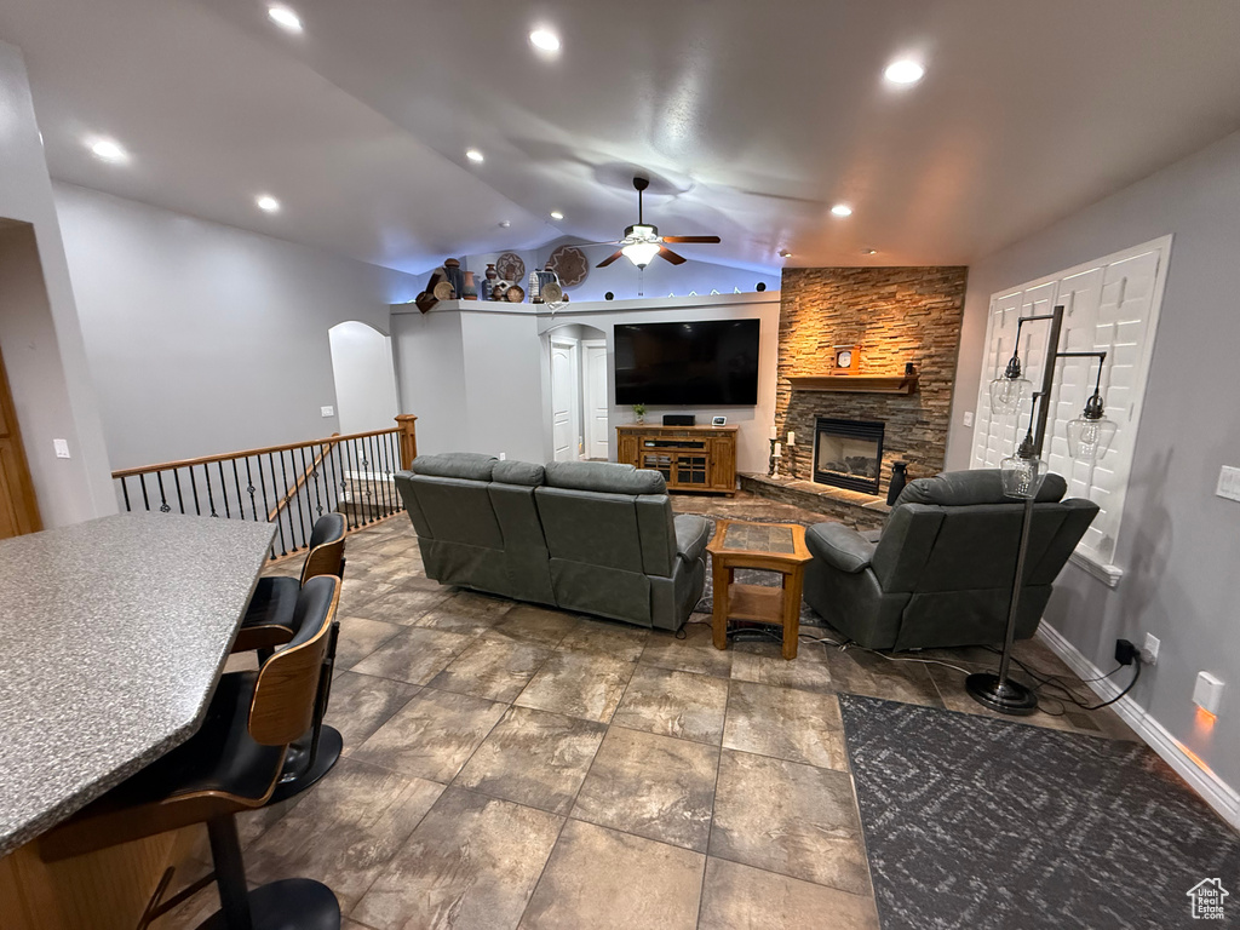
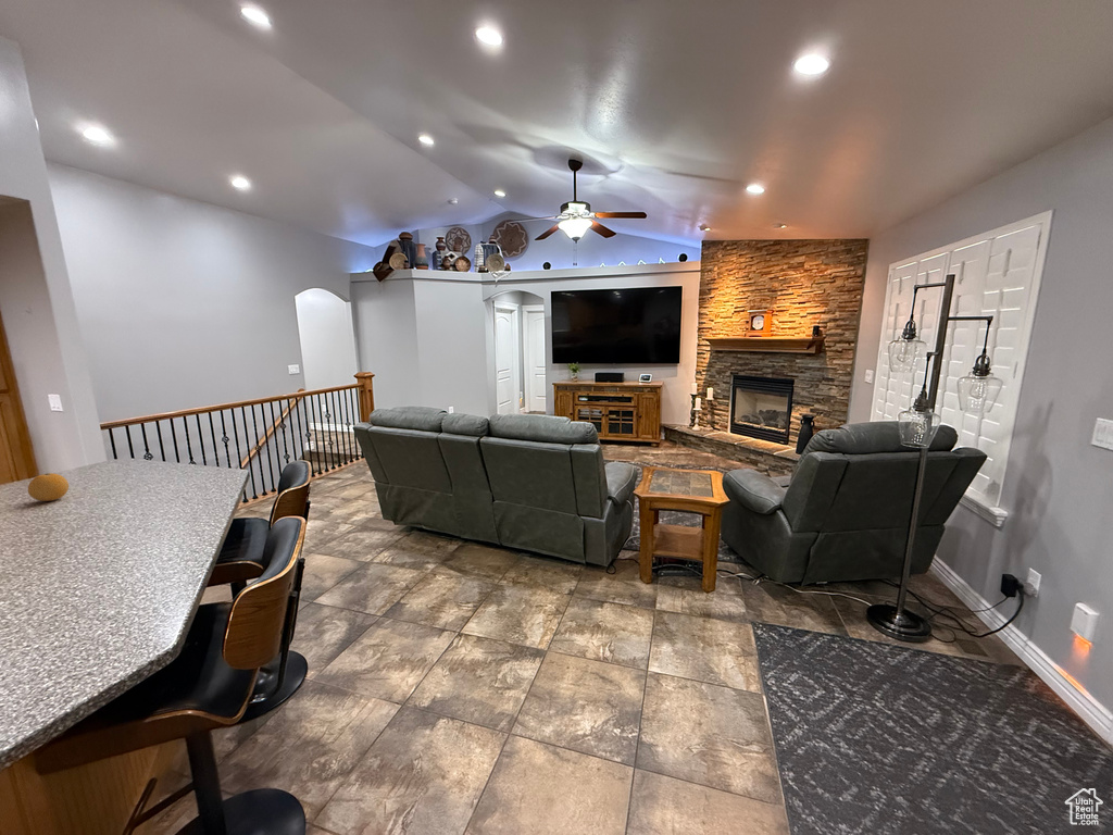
+ fruit [27,472,70,502]
